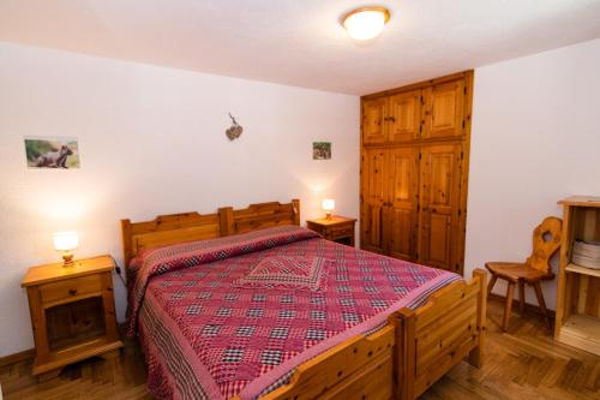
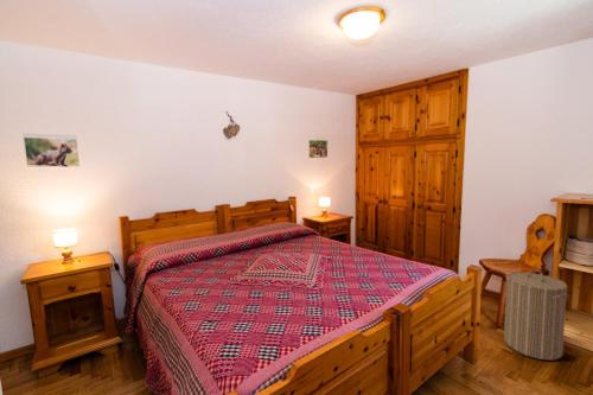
+ laundry hamper [503,268,570,362]
